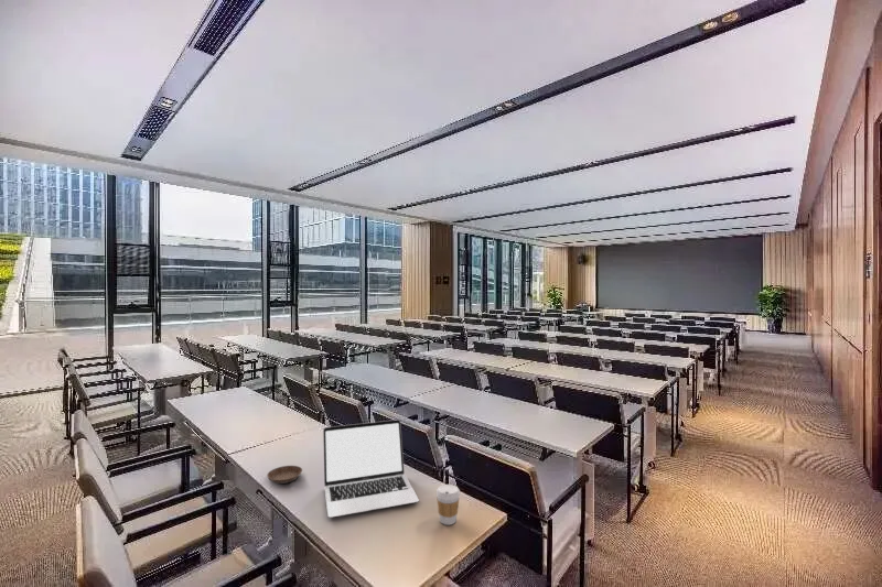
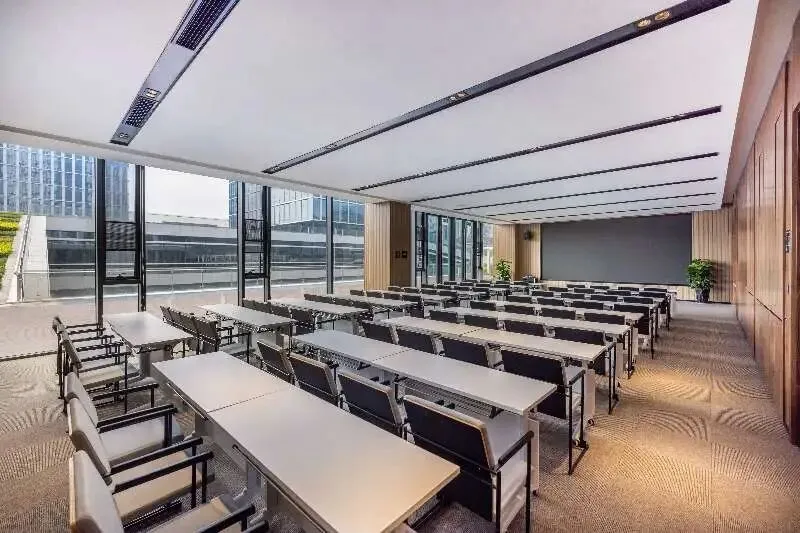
- laptop [322,418,420,519]
- saucer [266,465,303,485]
- coffee cup [435,483,461,526]
